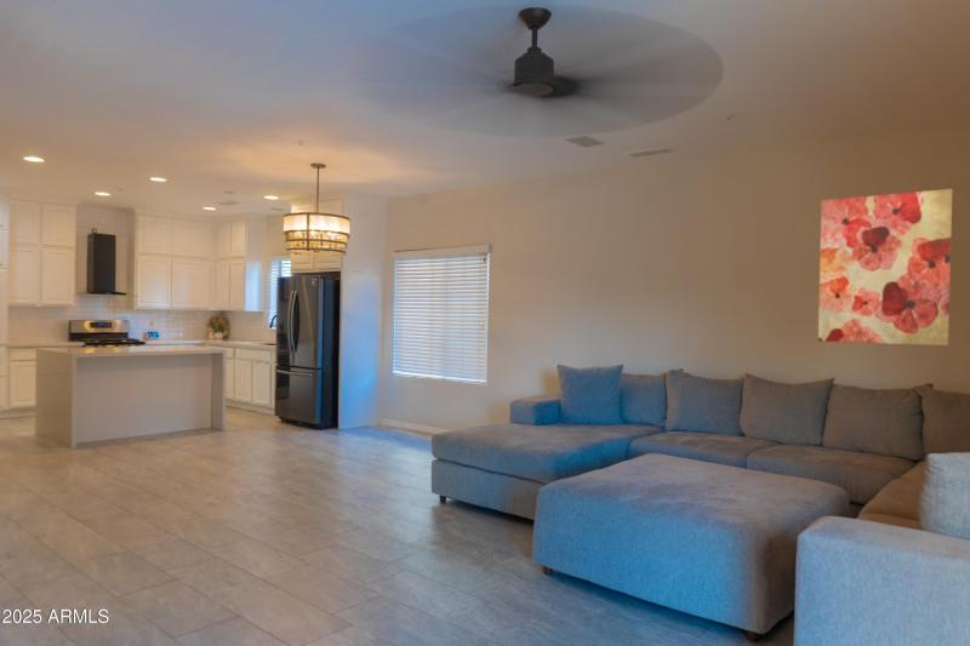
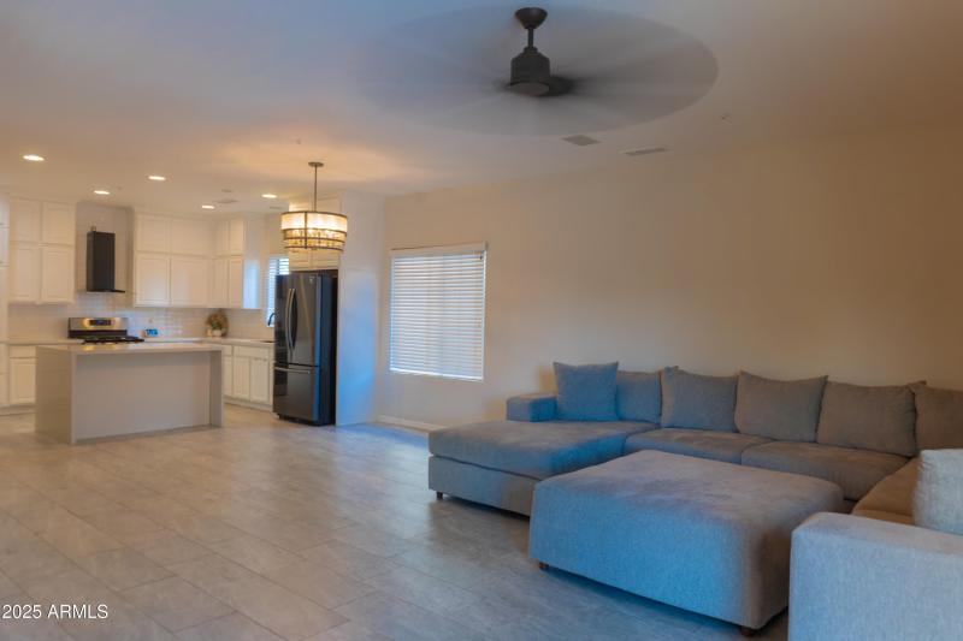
- wall art [817,188,954,347]
